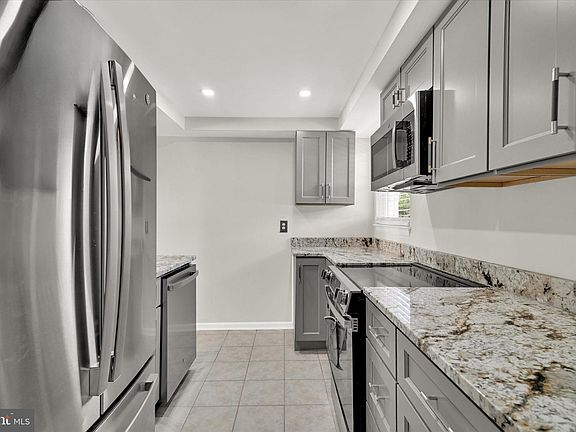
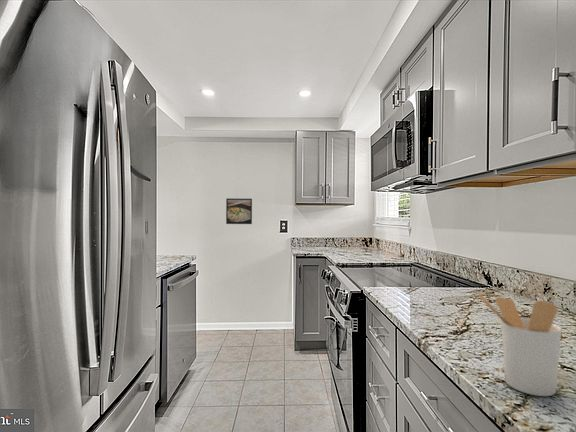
+ utensil holder [477,293,562,397]
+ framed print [225,197,253,225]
